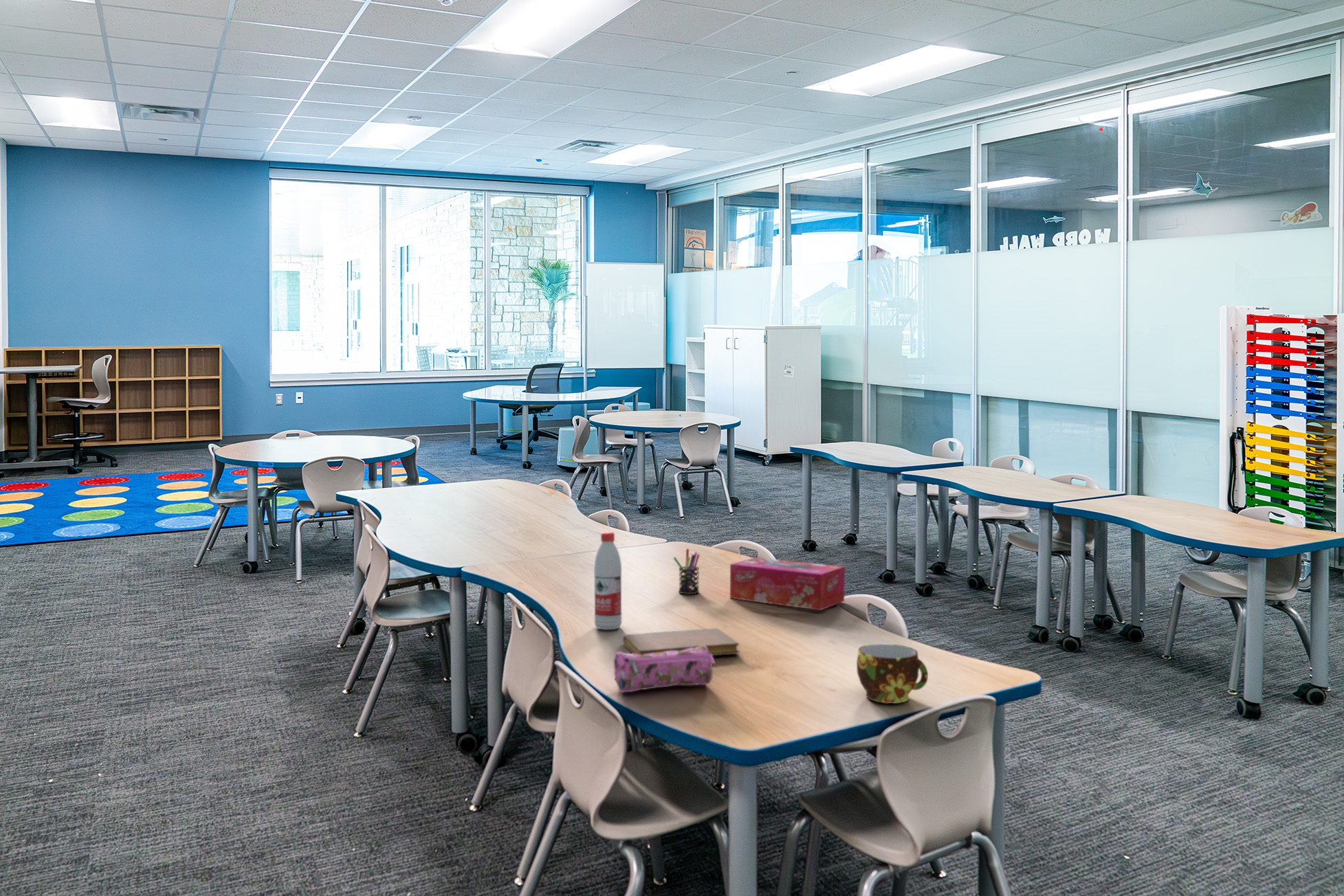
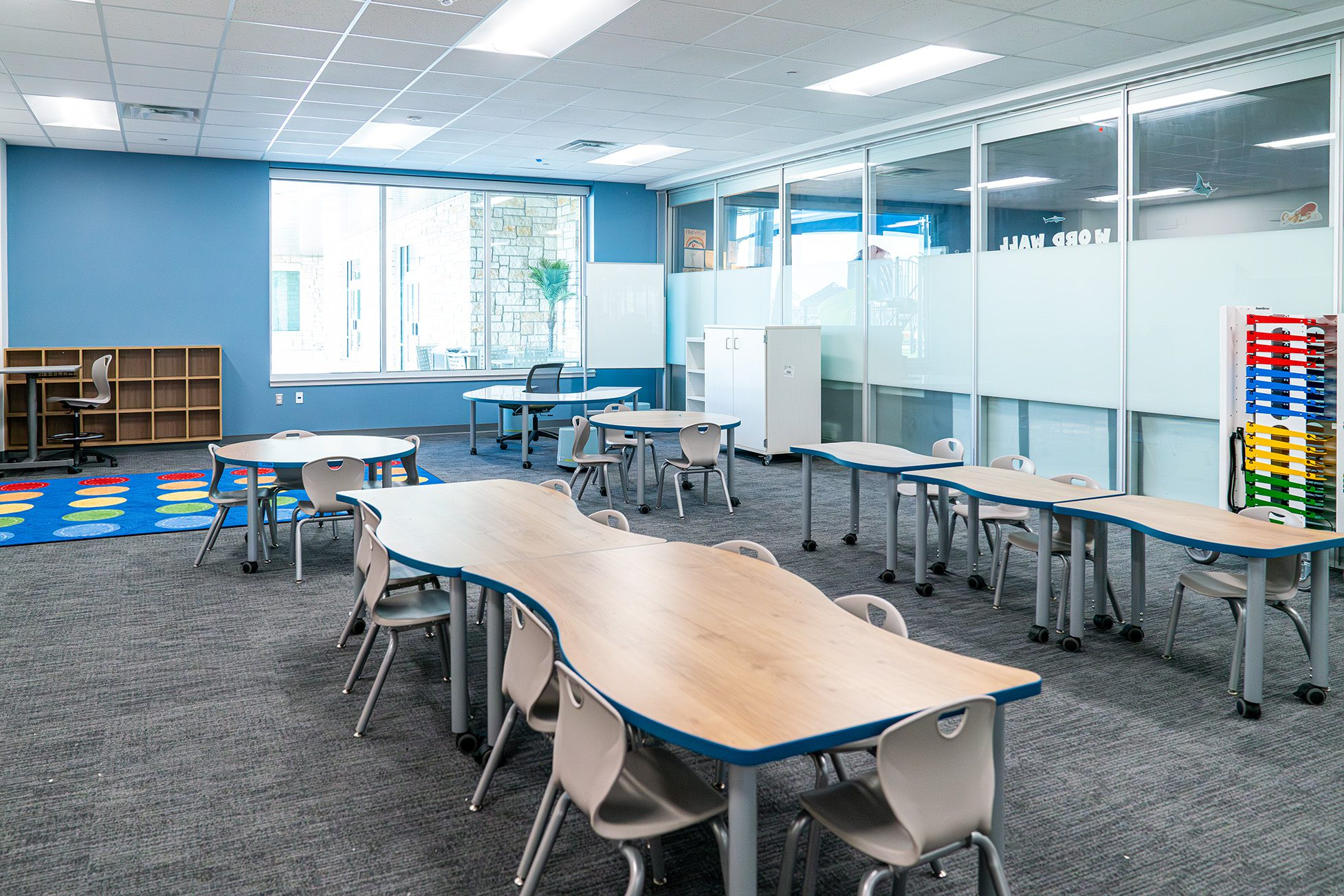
- notebook [622,627,740,656]
- tissue box [729,557,846,611]
- pencil case [613,645,716,693]
- water bottle [593,531,623,631]
- pen holder [672,548,701,595]
- cup [856,643,929,704]
